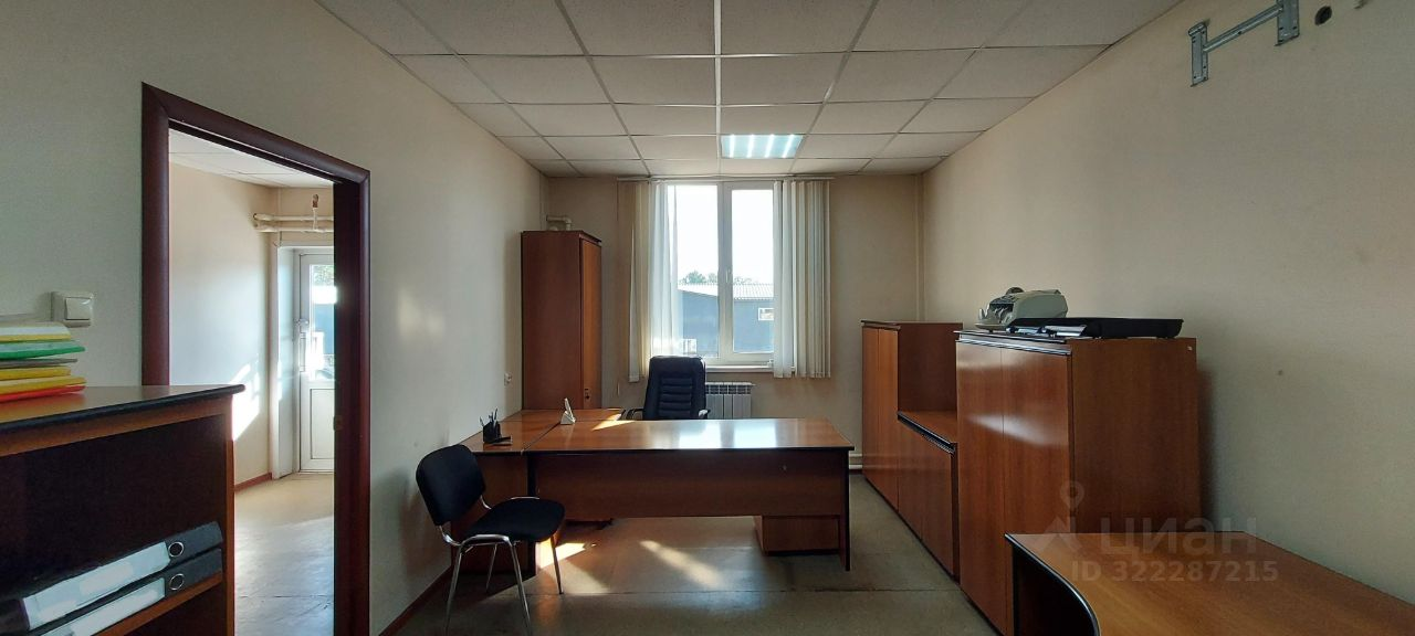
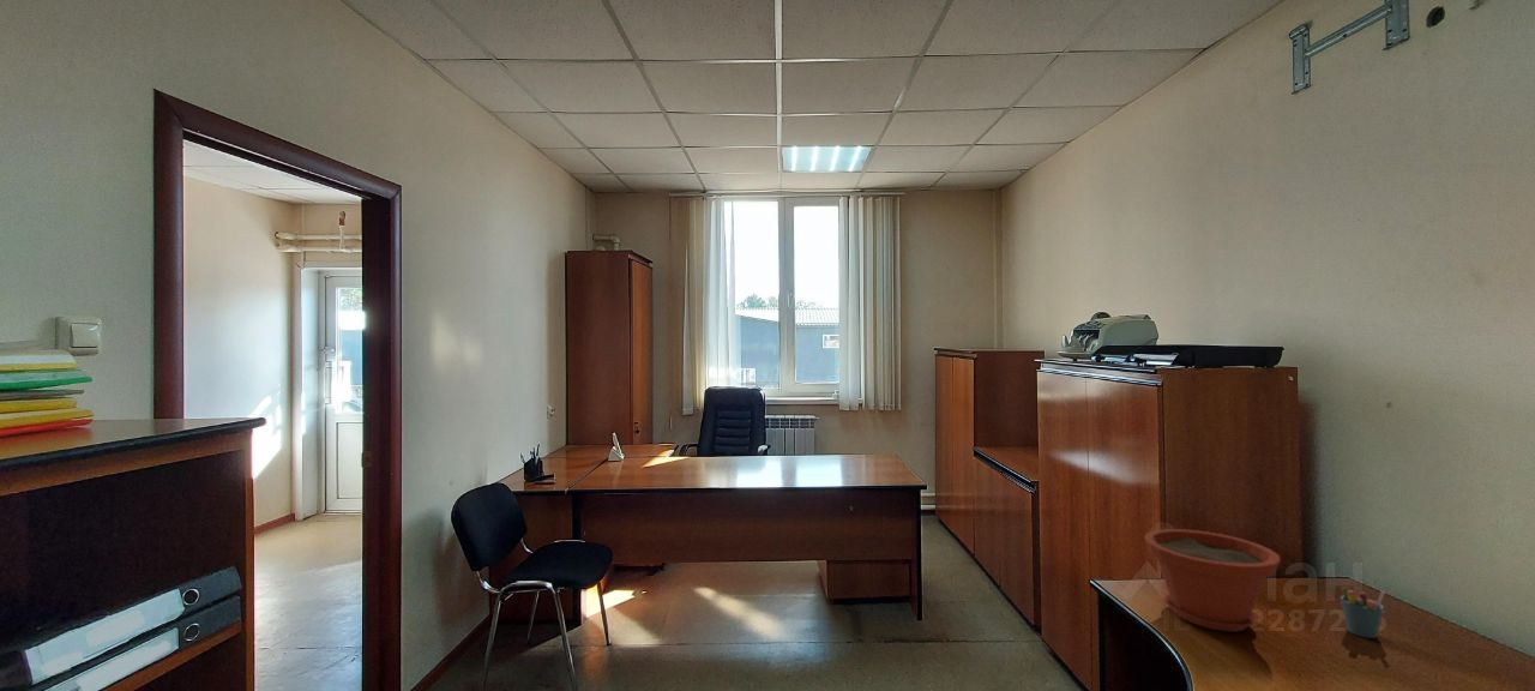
+ plant pot [1143,528,1282,633]
+ pen holder [1340,587,1386,639]
